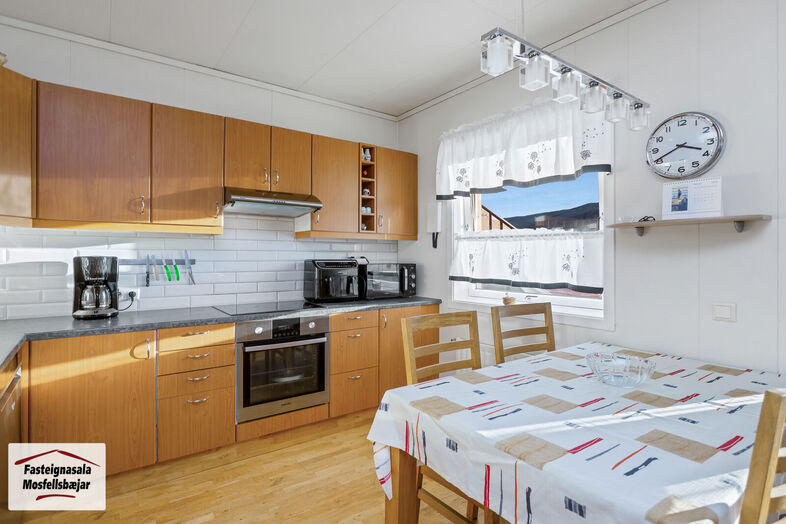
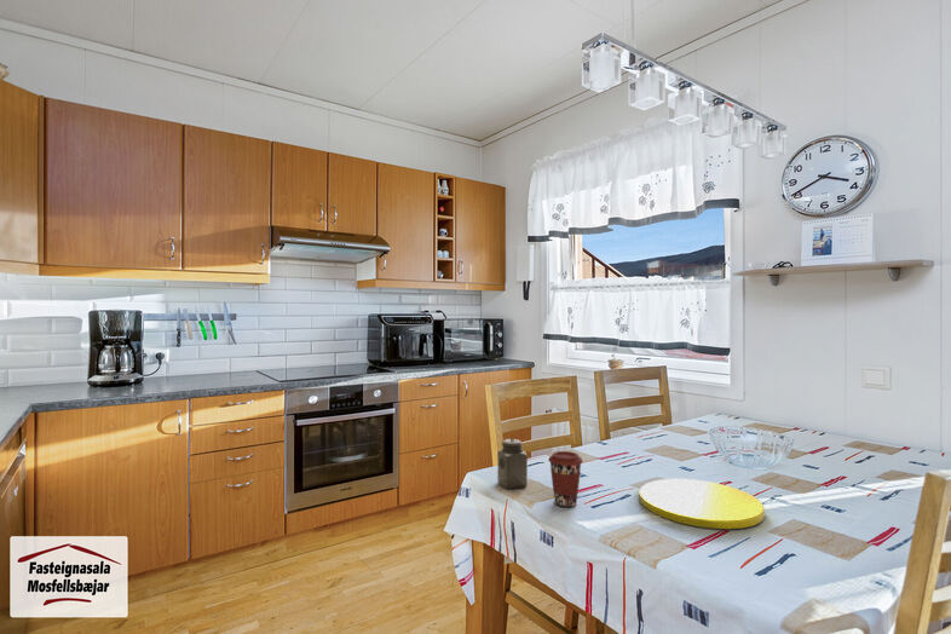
+ salt shaker [496,438,529,490]
+ coffee cup [547,450,584,508]
+ plate [638,478,766,530]
